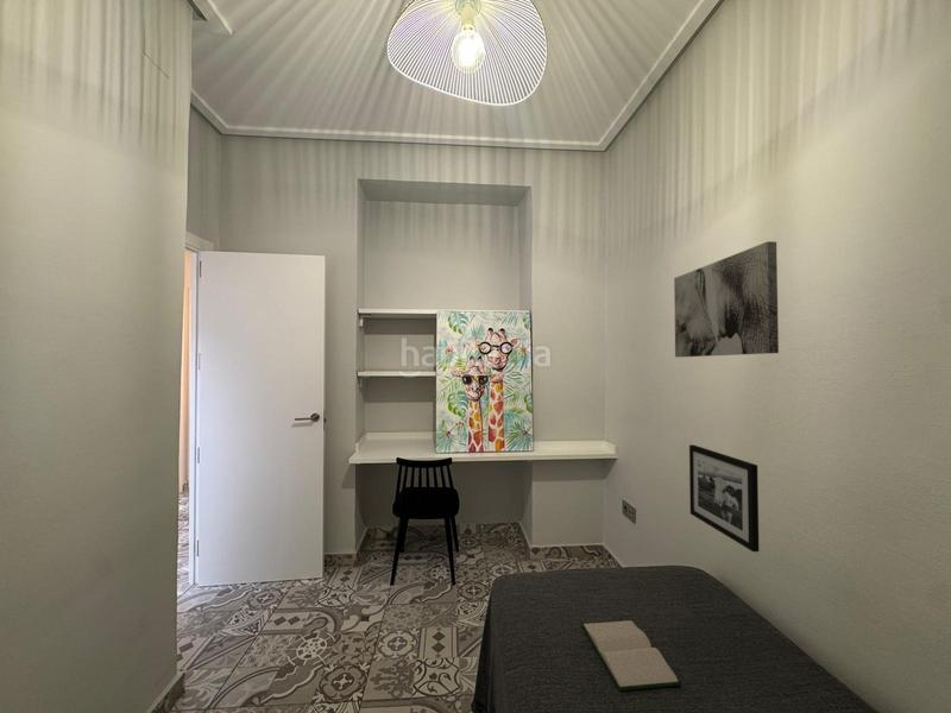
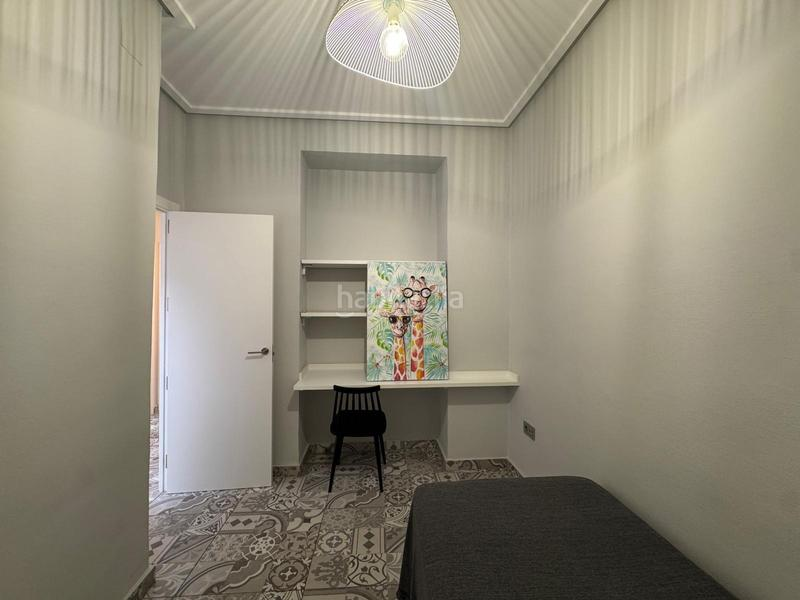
- wall art [673,240,780,358]
- picture frame [688,444,760,553]
- hardback book [580,618,682,692]
